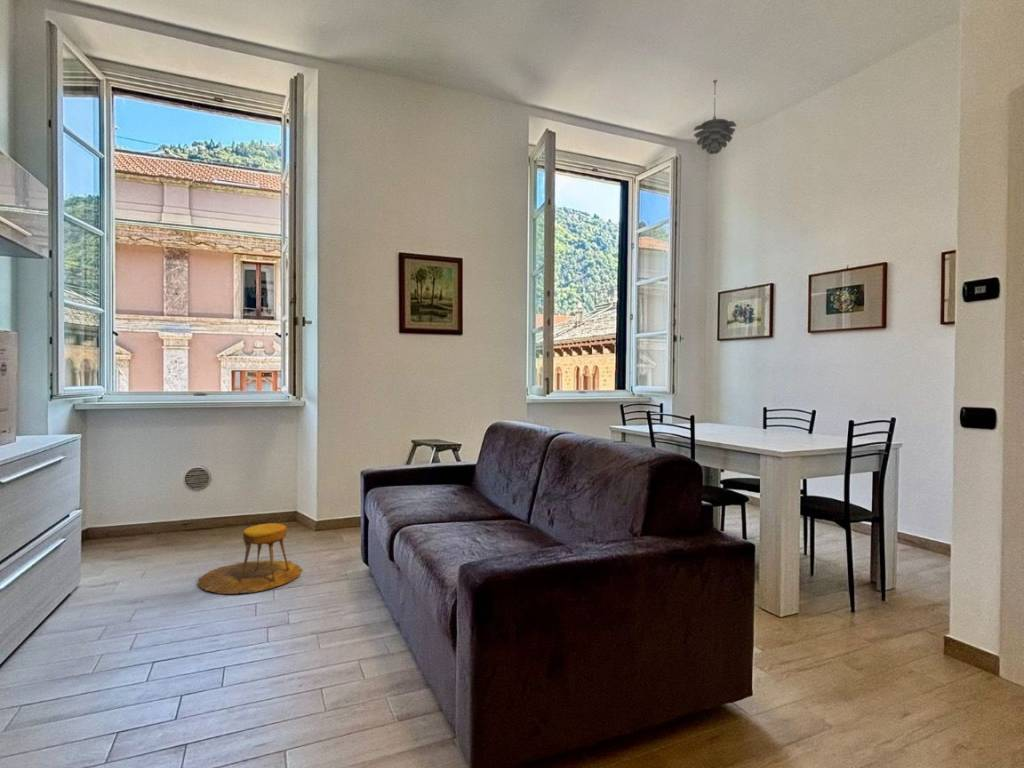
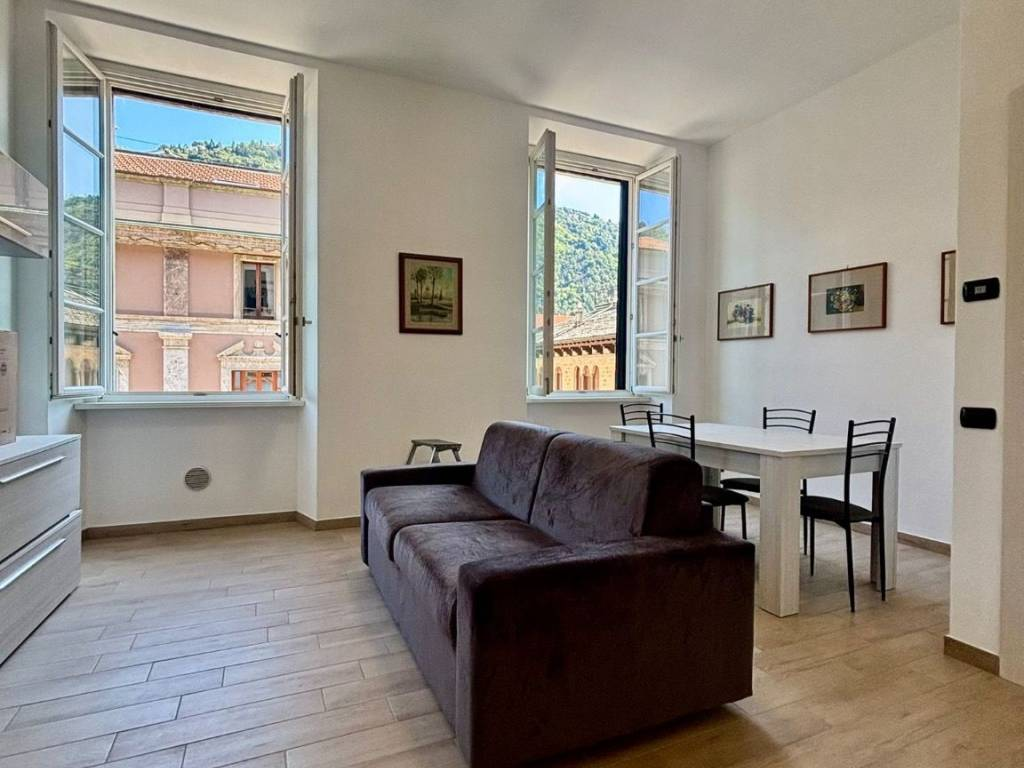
- pendant light [693,79,738,155]
- stool [197,522,304,595]
